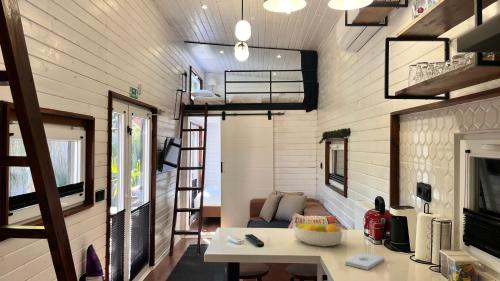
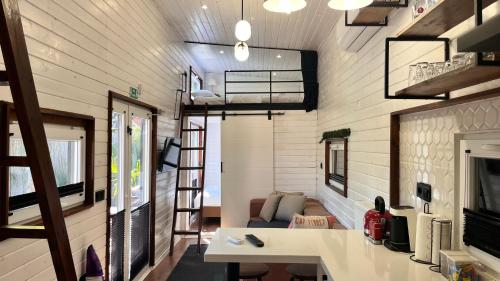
- notepad [344,252,385,271]
- fruit bowl [292,221,344,247]
